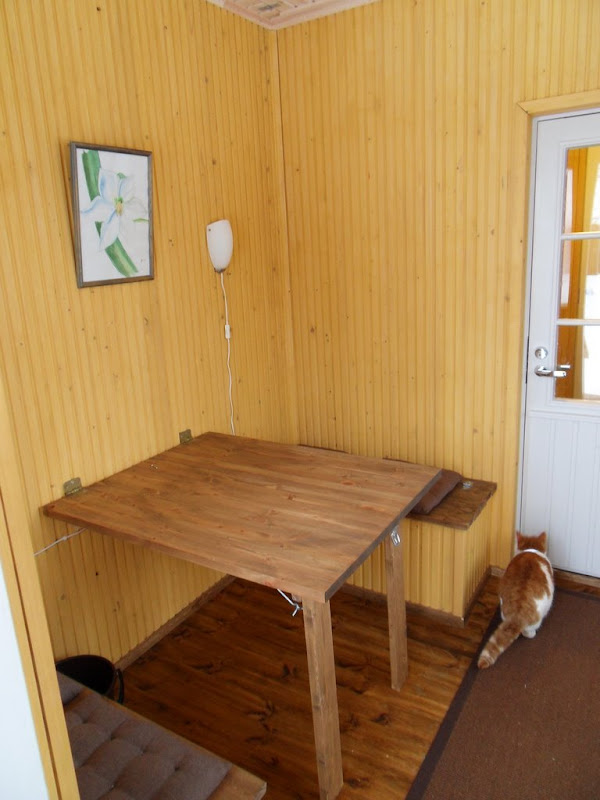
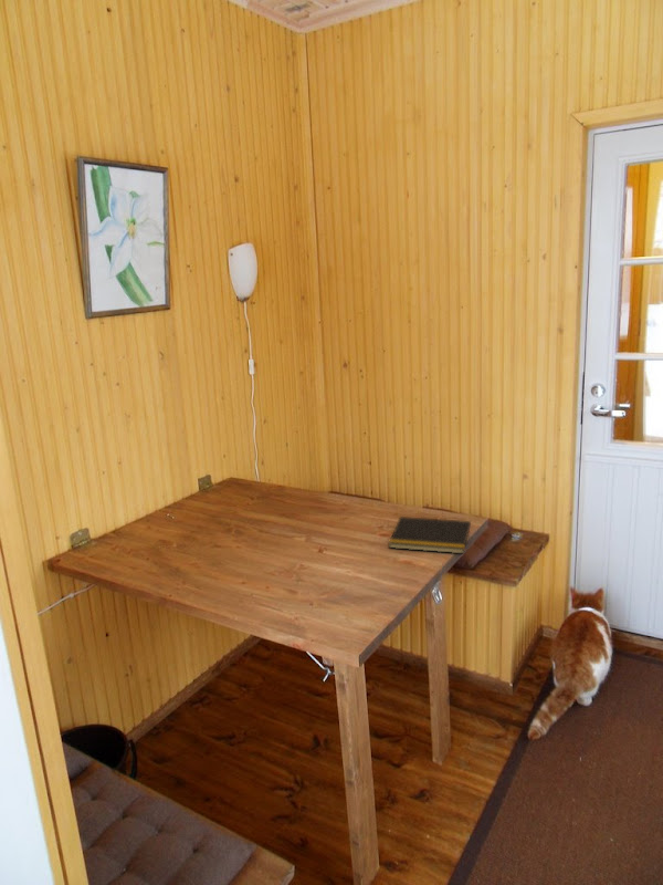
+ notepad [388,516,472,554]
